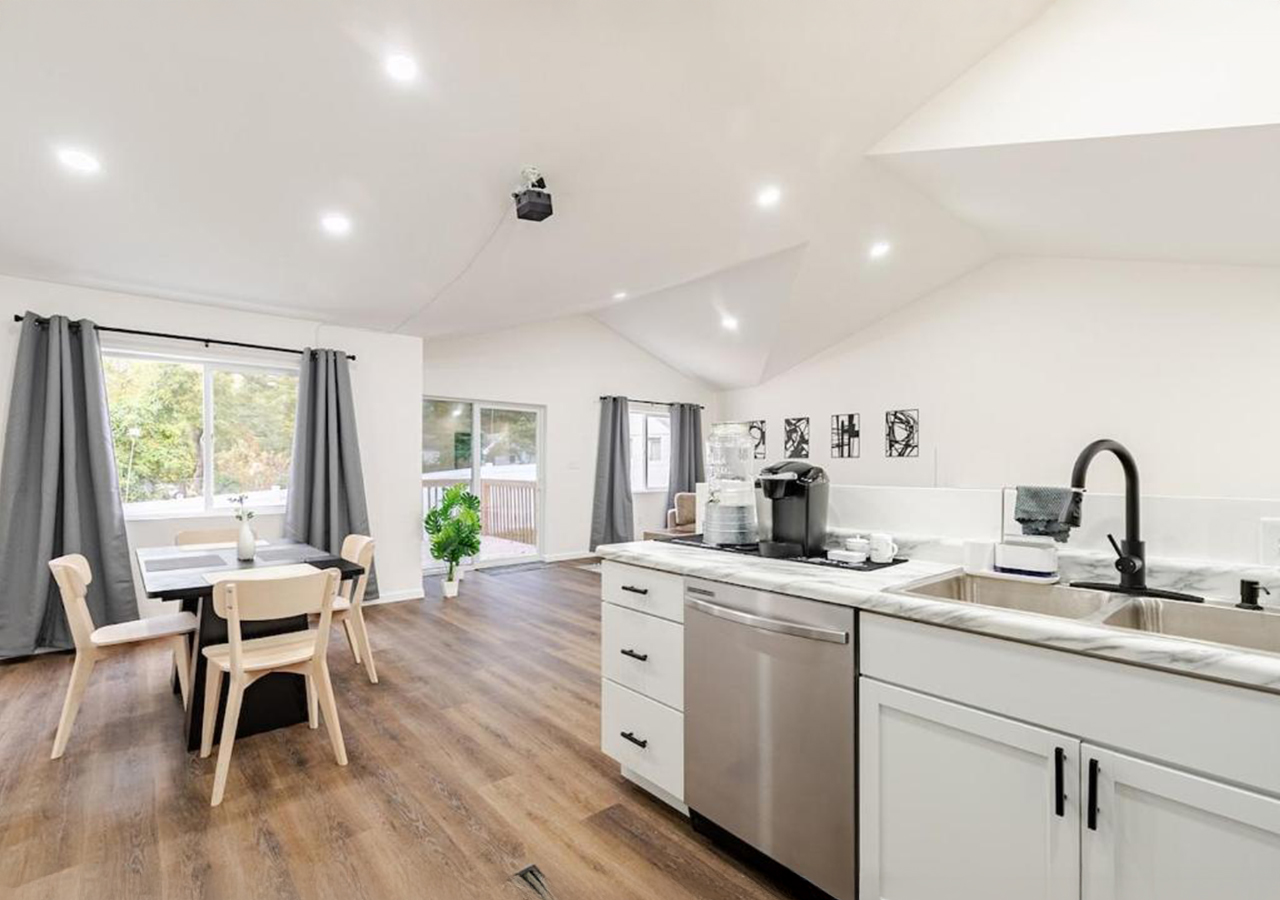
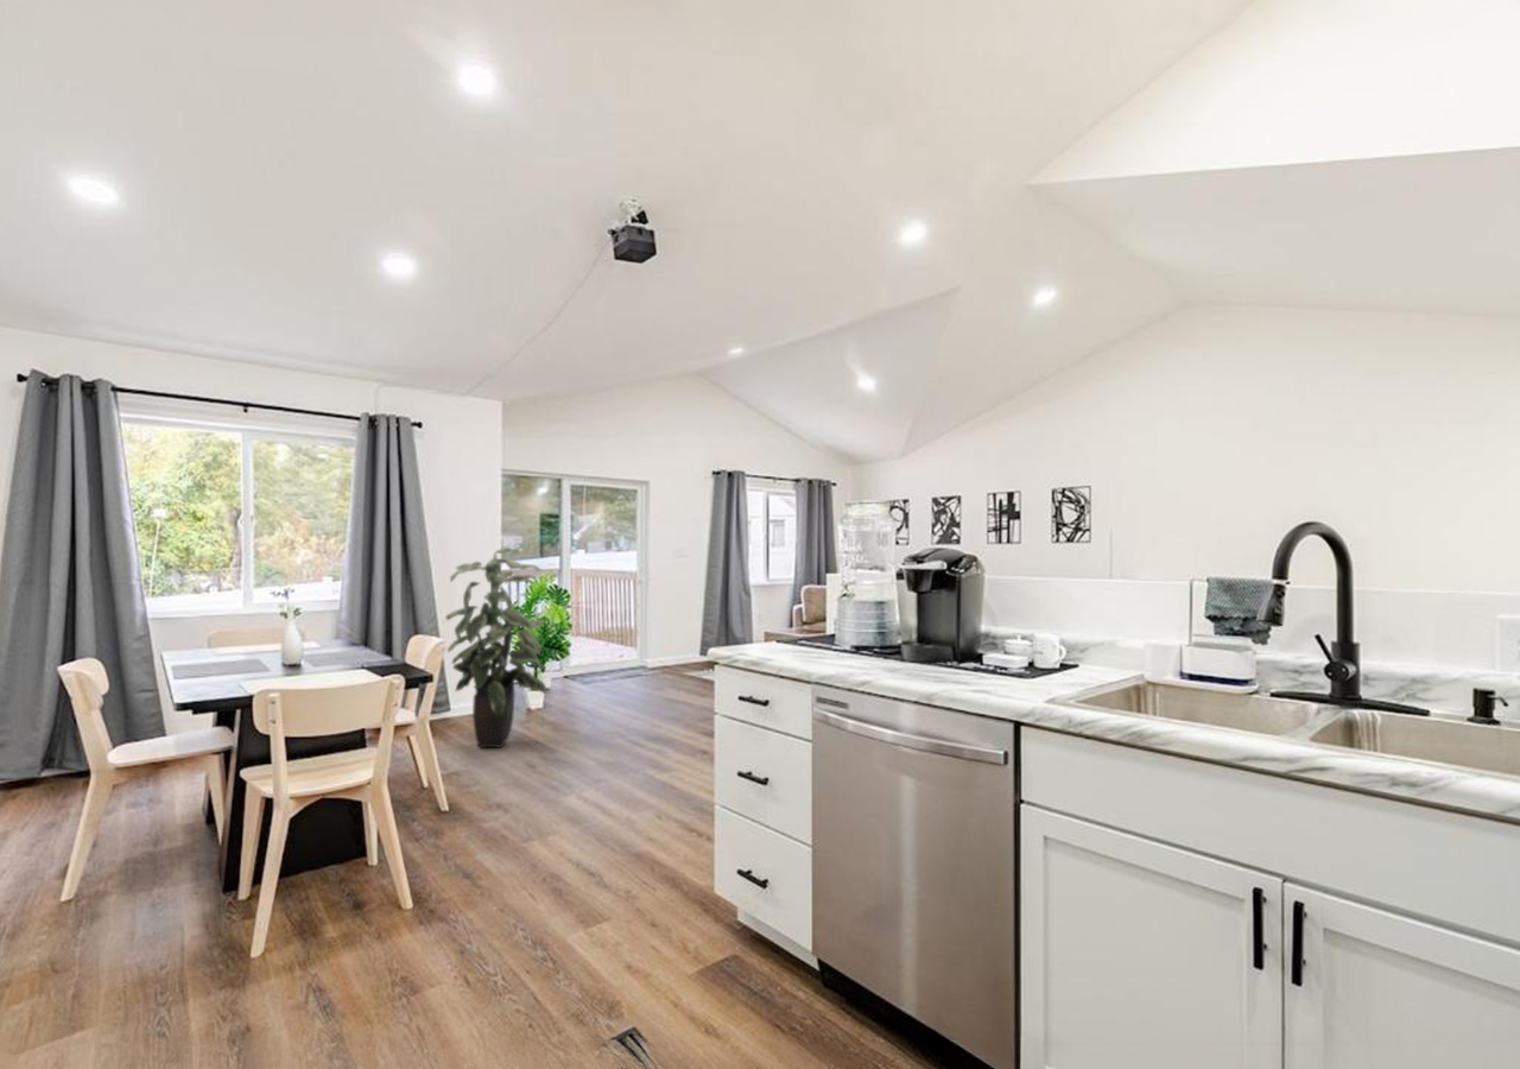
+ indoor plant [444,546,547,748]
